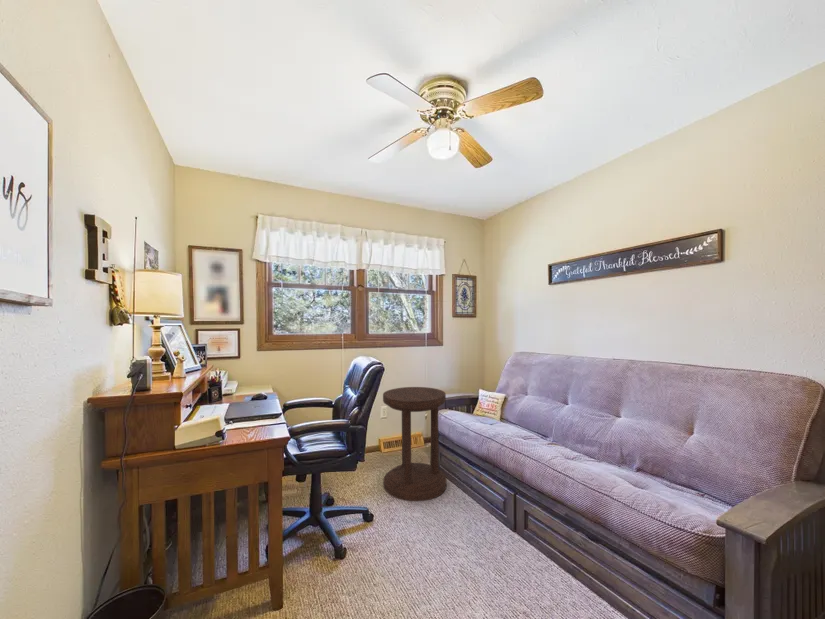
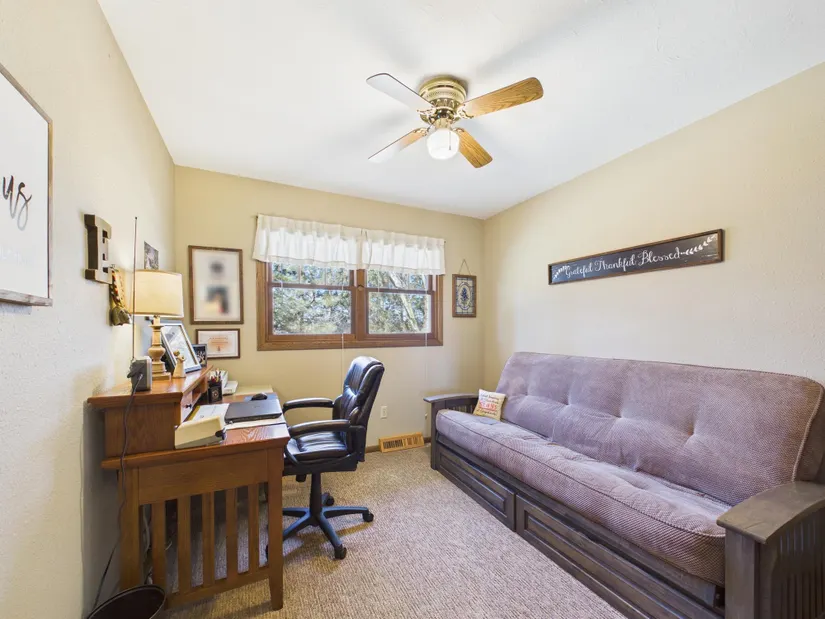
- side table [382,386,448,502]
